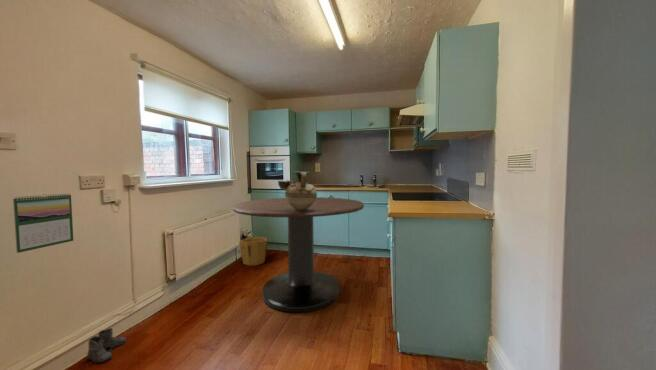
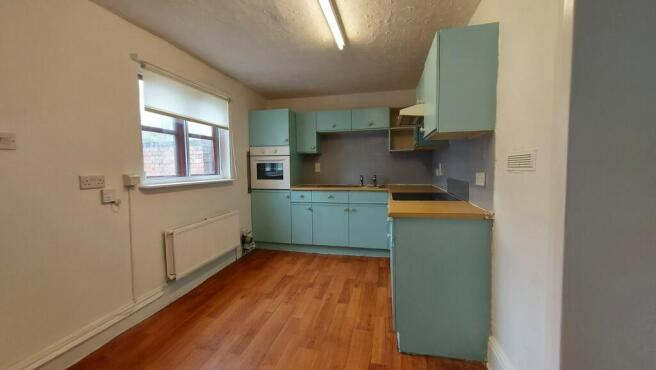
- bucket [237,236,268,267]
- ceramic jug [277,171,318,211]
- boots [84,327,127,367]
- dining table [232,196,365,313]
- calendar [12,193,74,254]
